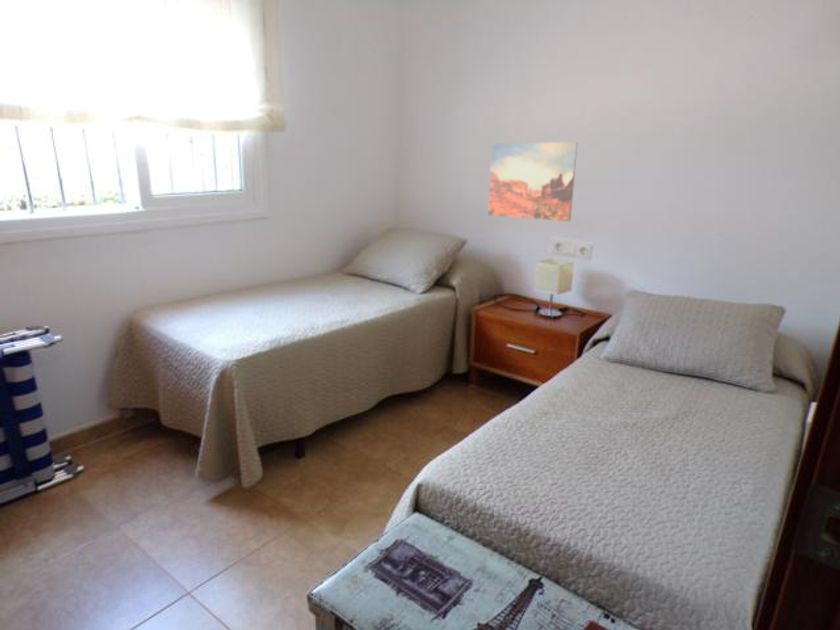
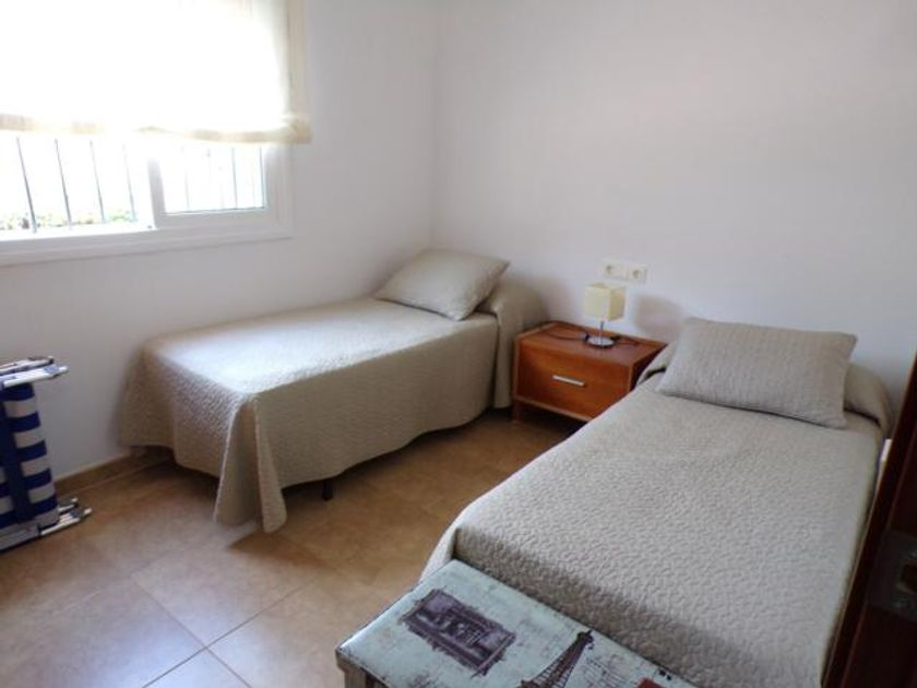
- wall art [487,141,579,222]
